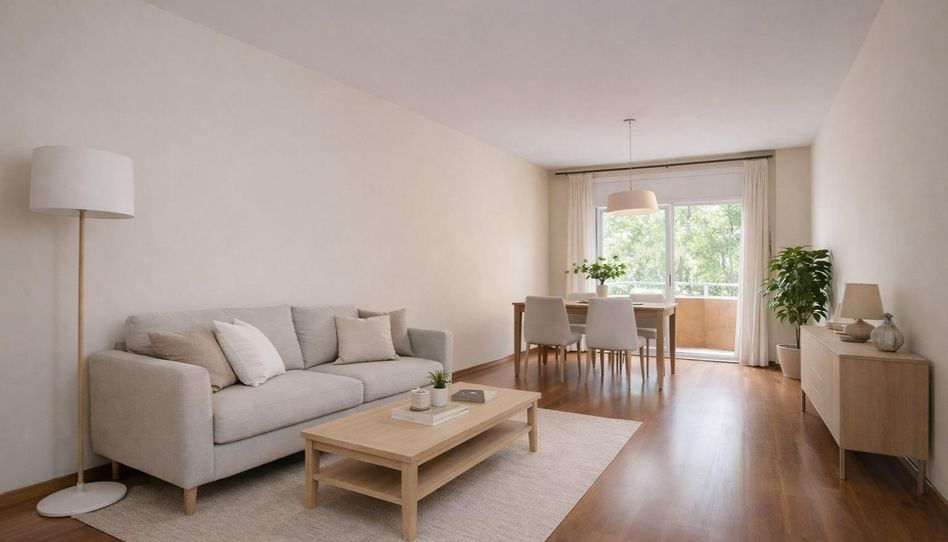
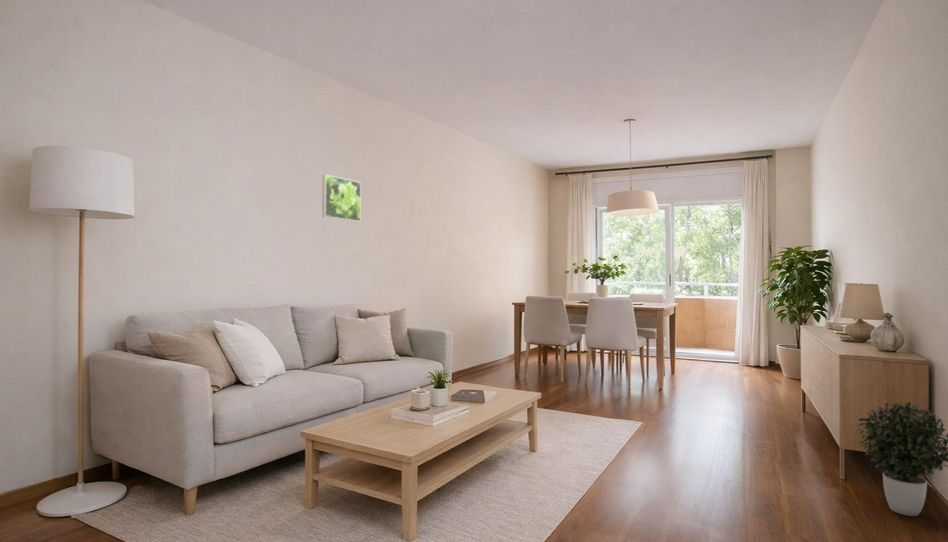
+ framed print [321,174,362,223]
+ potted plant [857,401,948,517]
